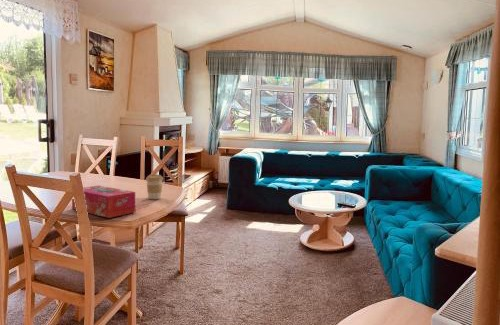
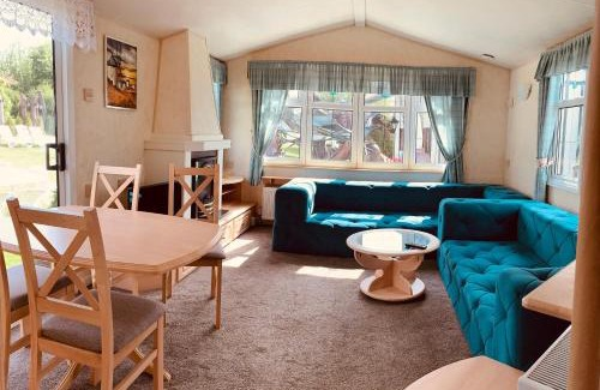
- tissue box [71,185,136,219]
- coffee cup [145,173,164,200]
